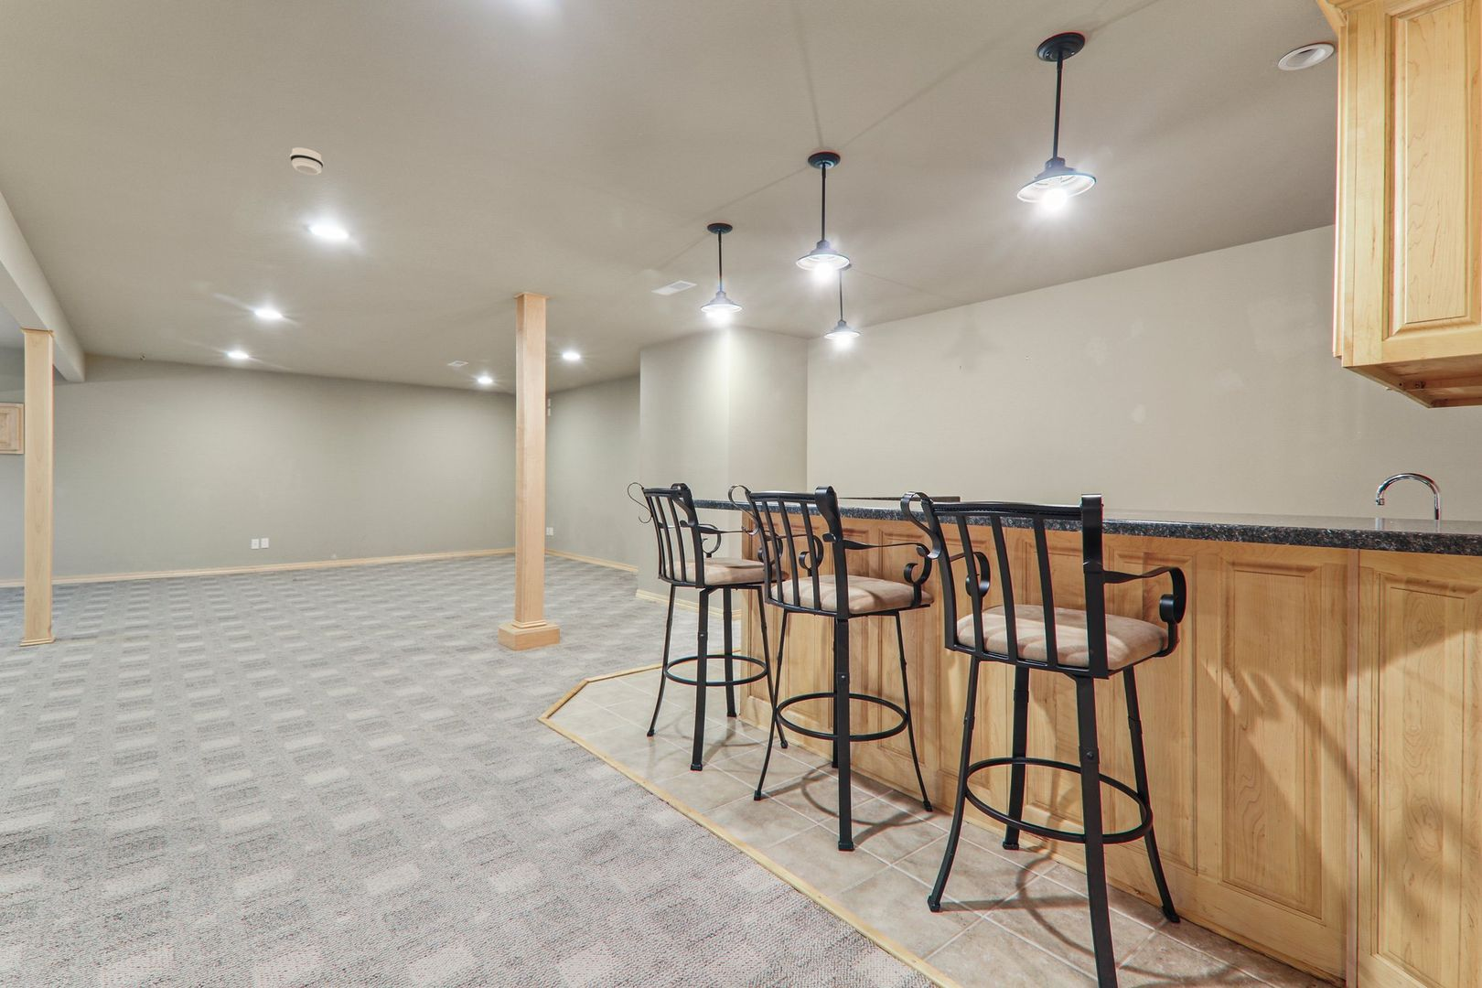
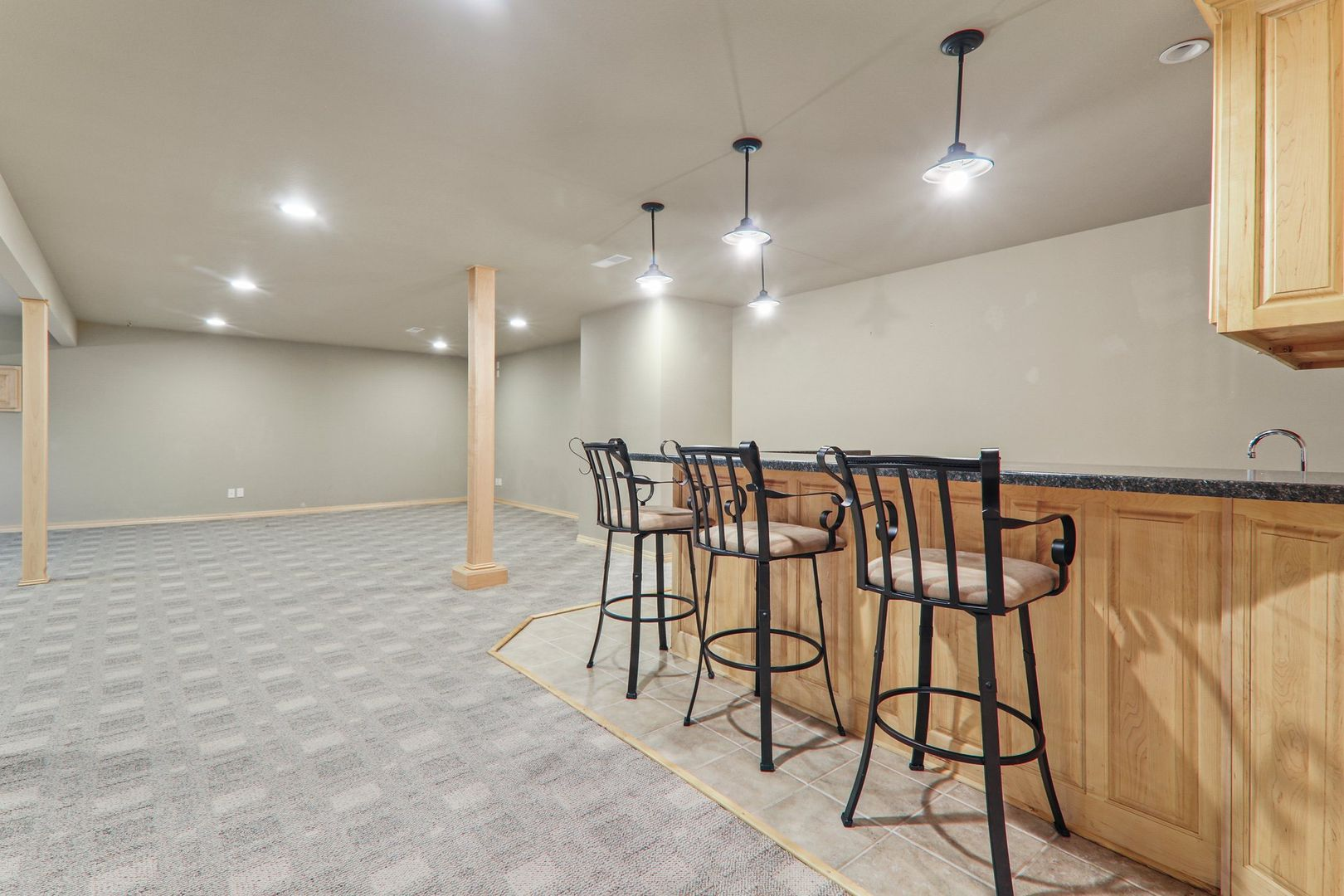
- smoke detector [289,147,325,175]
